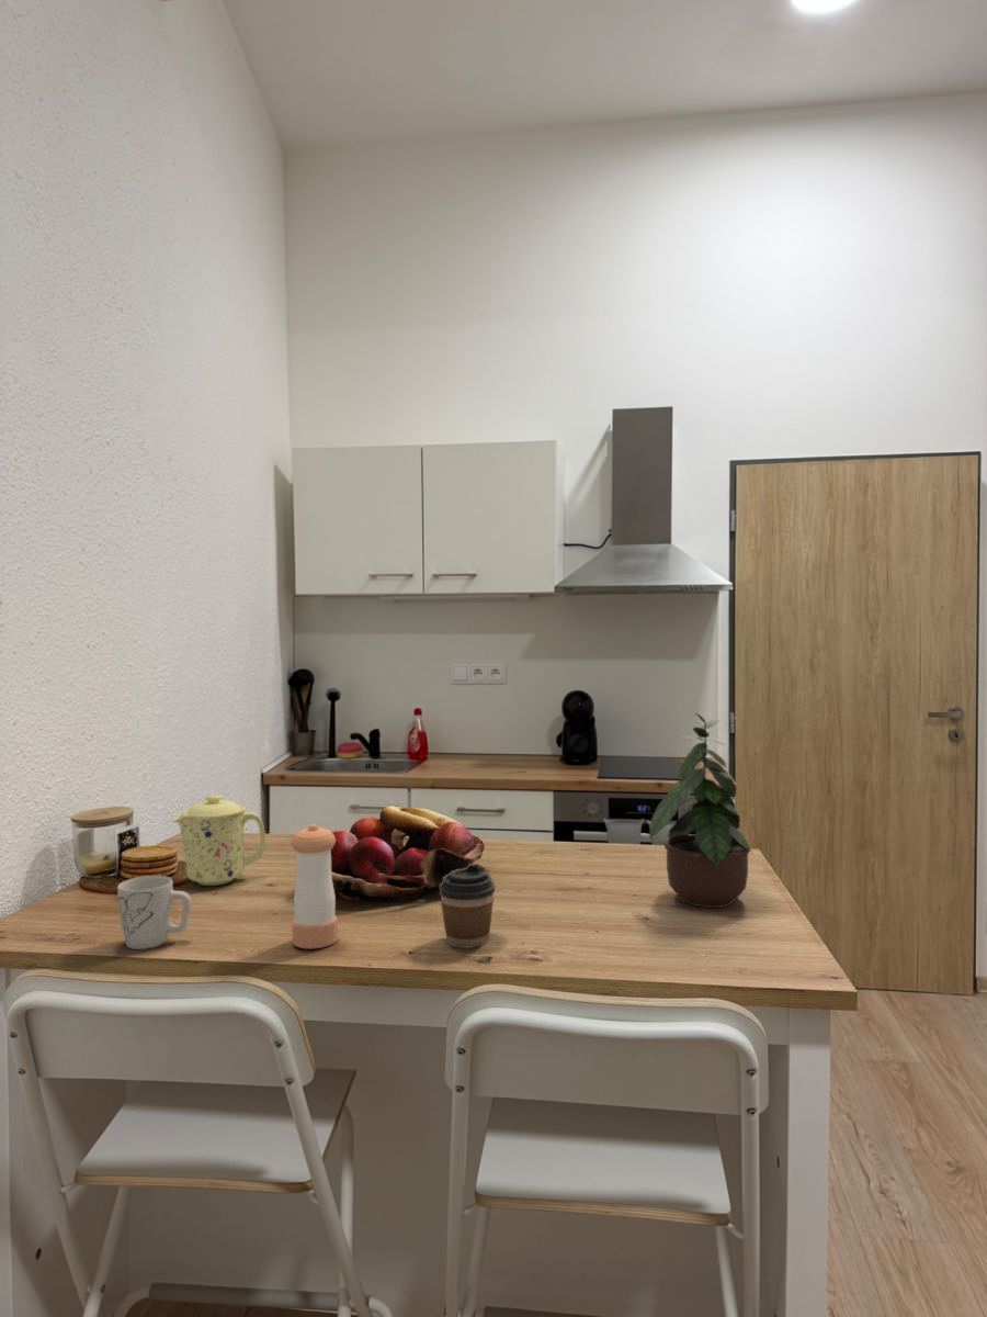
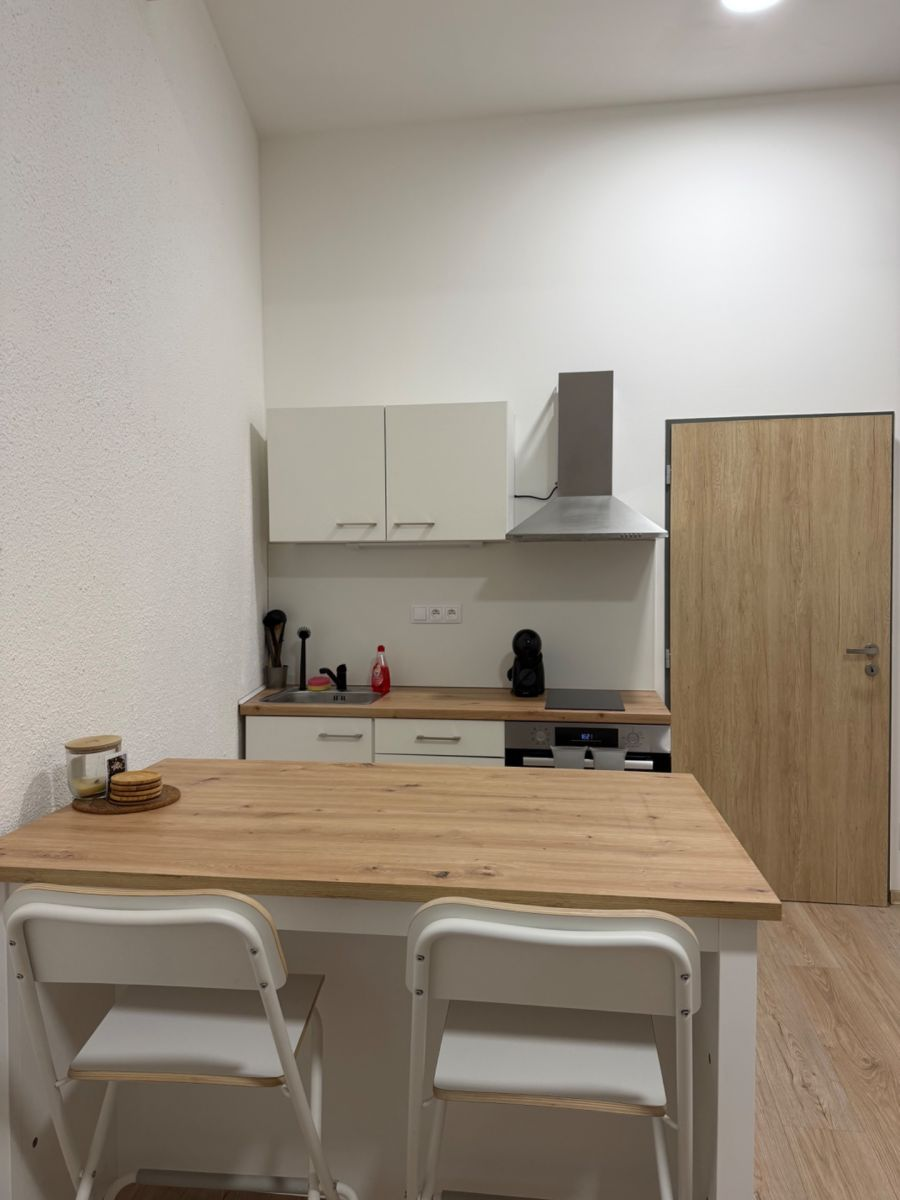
- fruit basket [330,804,486,902]
- coffee cup [438,863,496,949]
- potted plant [647,712,753,909]
- pepper shaker [291,823,339,949]
- mug [116,875,192,950]
- mug [172,793,266,887]
